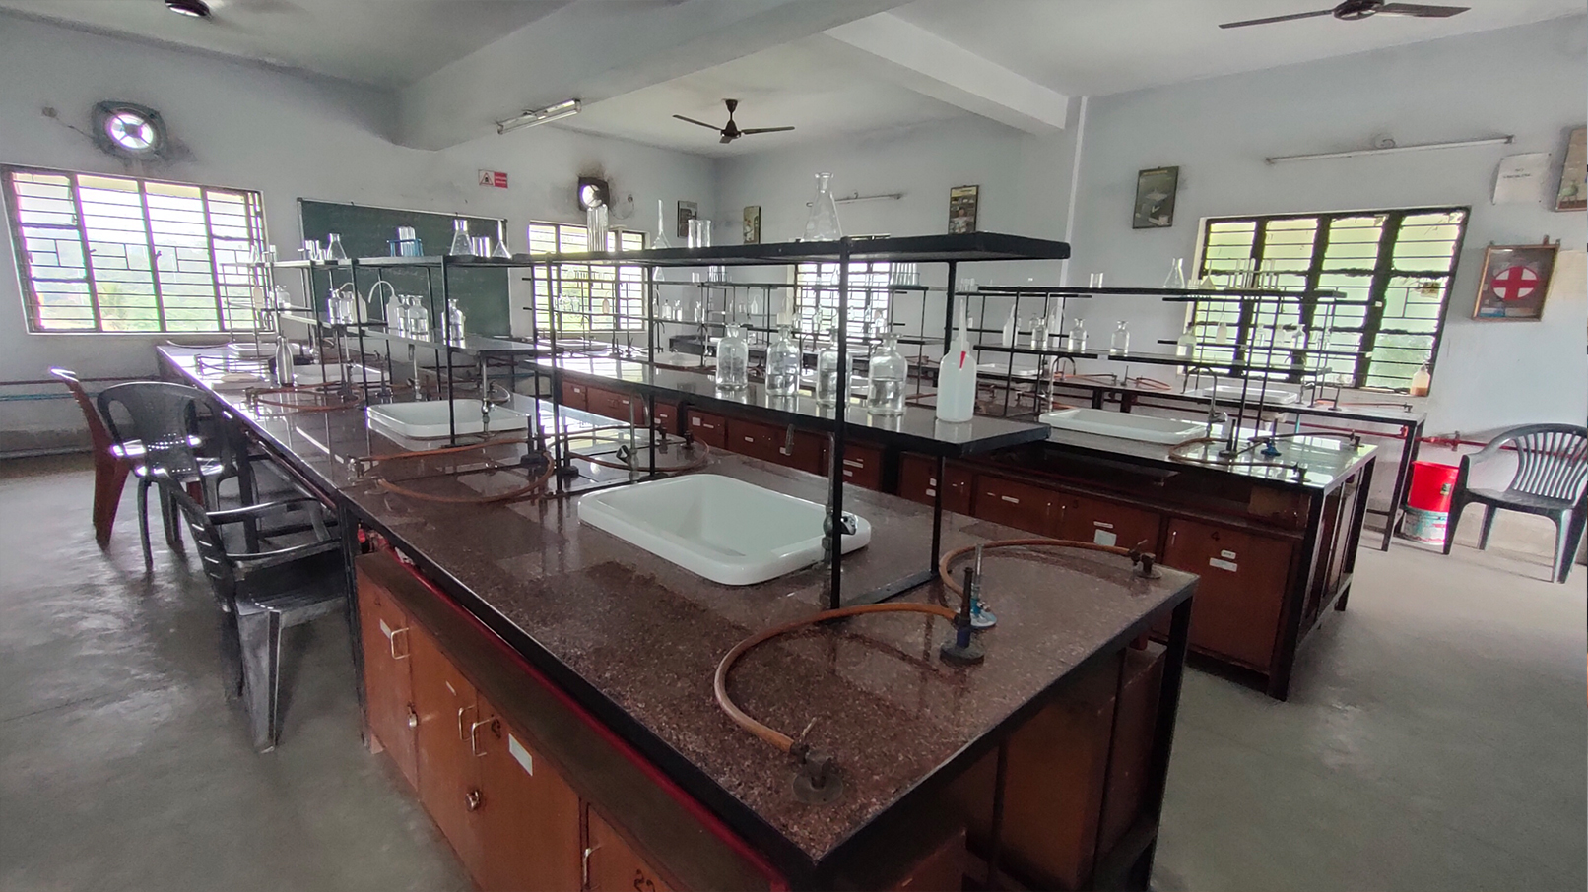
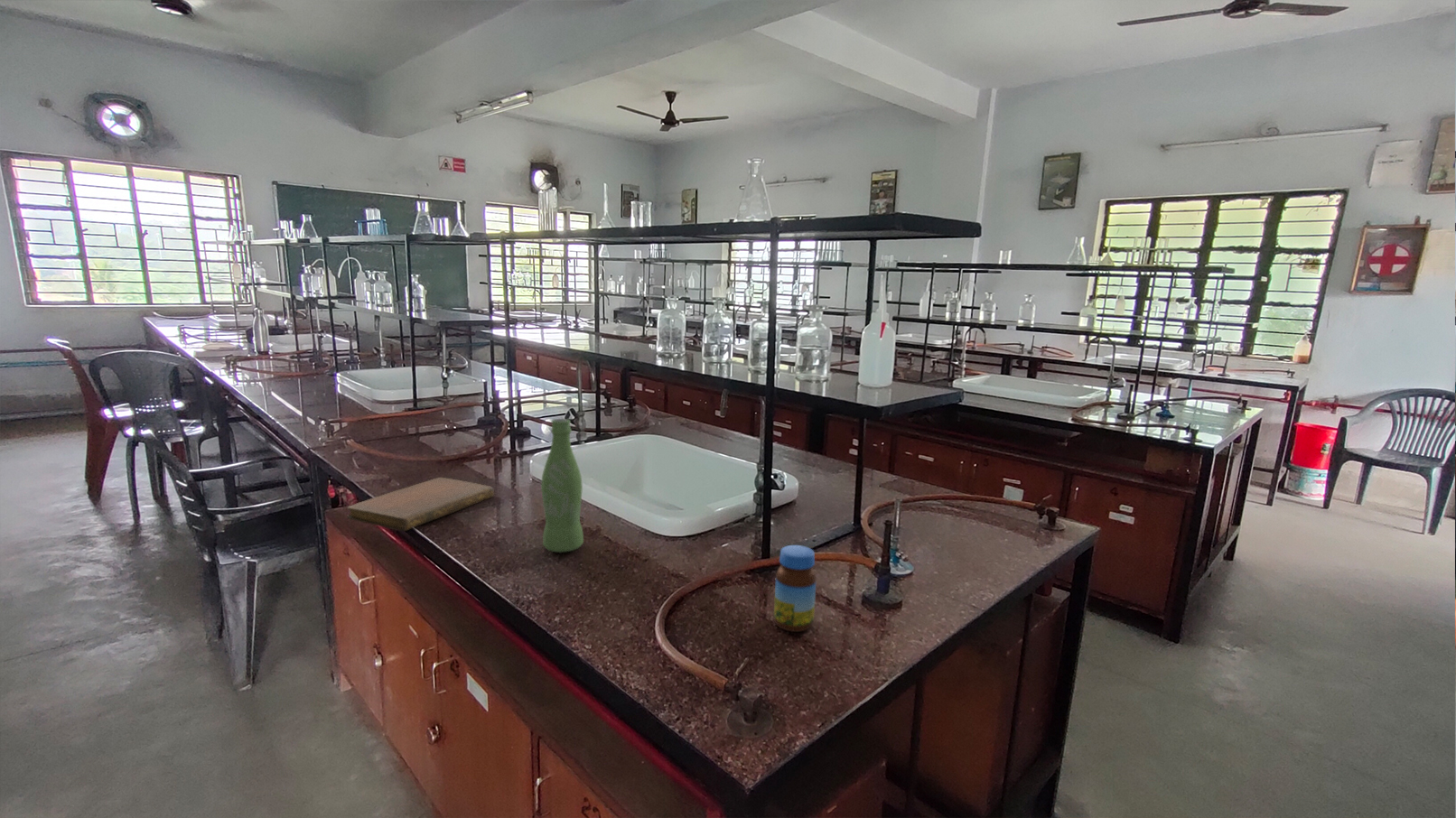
+ notebook [346,477,495,532]
+ bottle [540,418,584,553]
+ jar [773,544,817,633]
